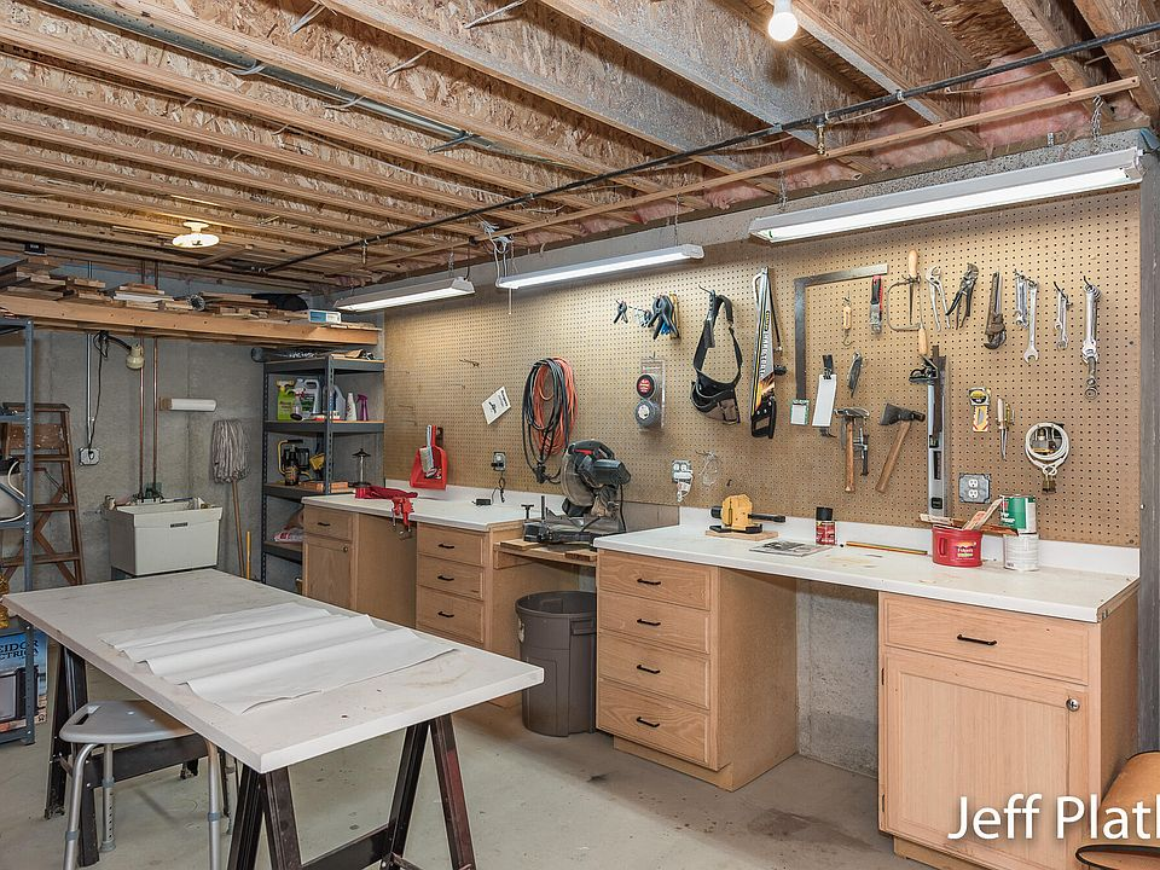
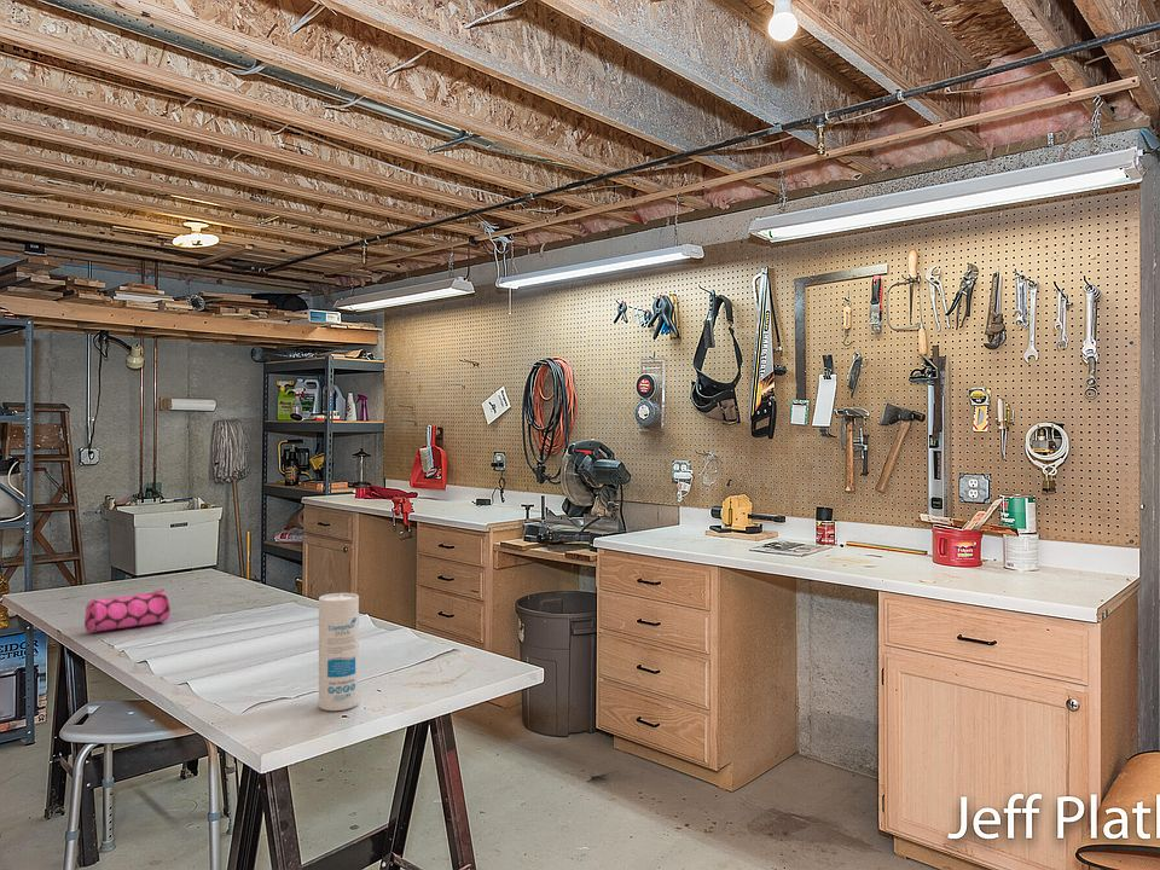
+ canister [318,592,360,712]
+ pencil case [83,587,172,633]
